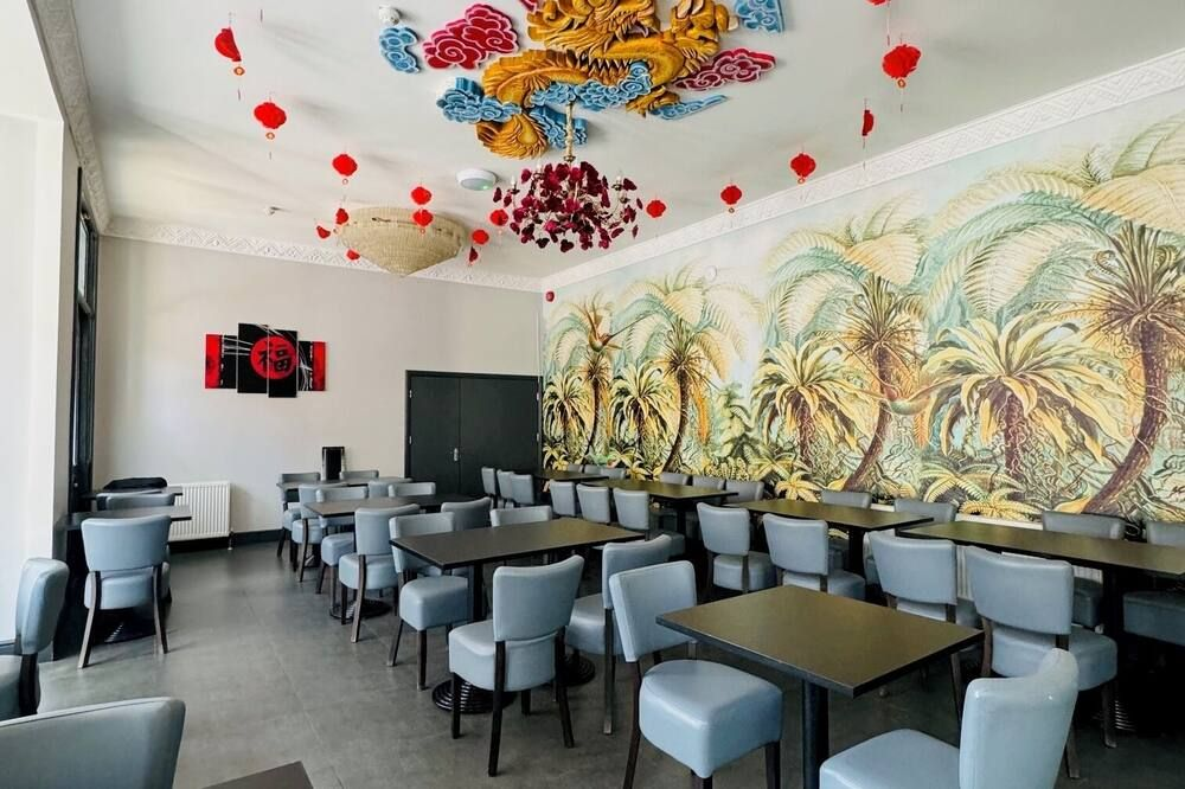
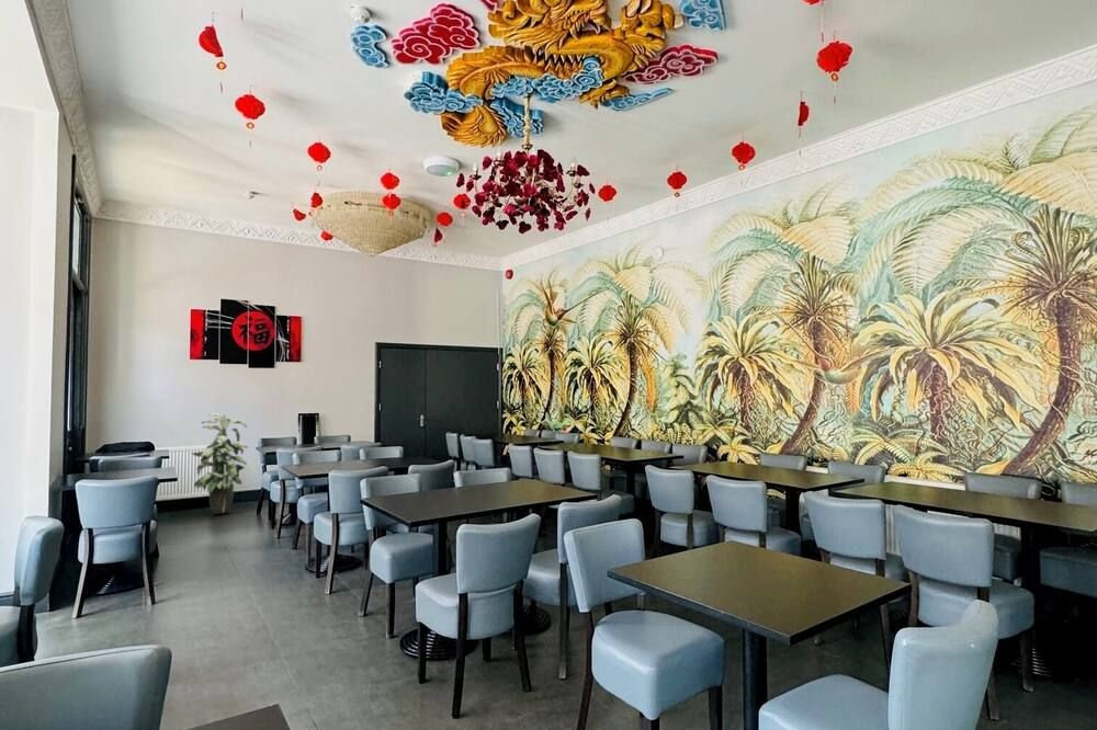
+ indoor plant [191,412,249,515]
